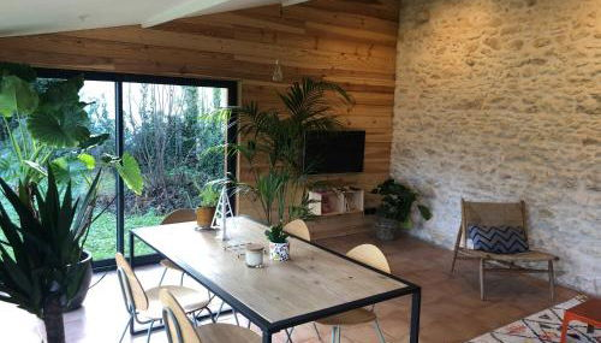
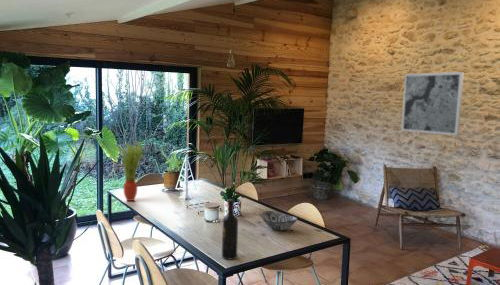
+ decorative bowl [260,210,298,231]
+ wine bottle [221,198,239,260]
+ wall art [400,71,465,136]
+ potted plant [117,140,146,202]
